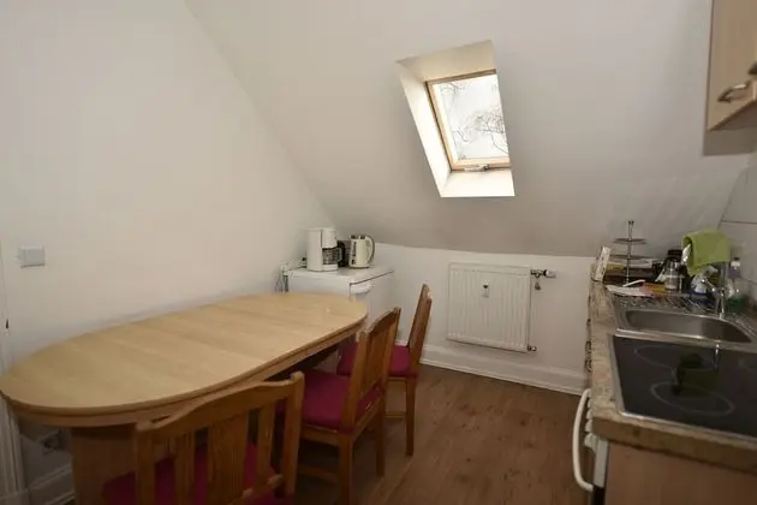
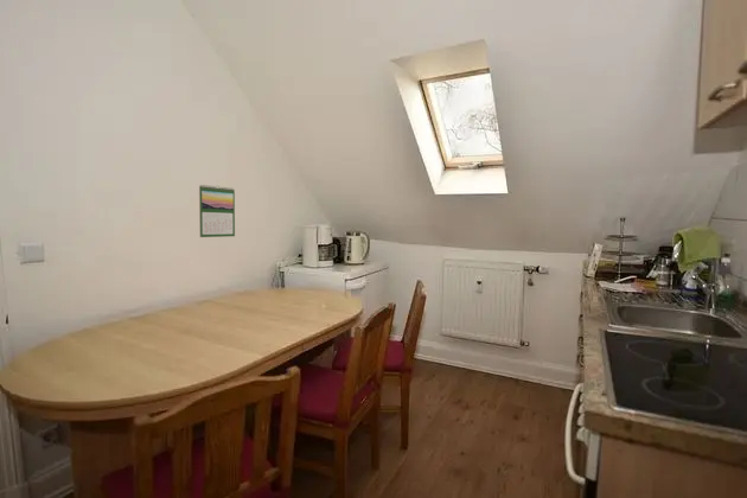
+ calendar [198,184,236,238]
